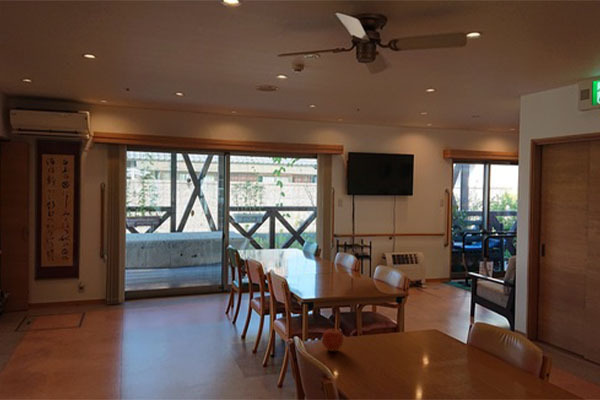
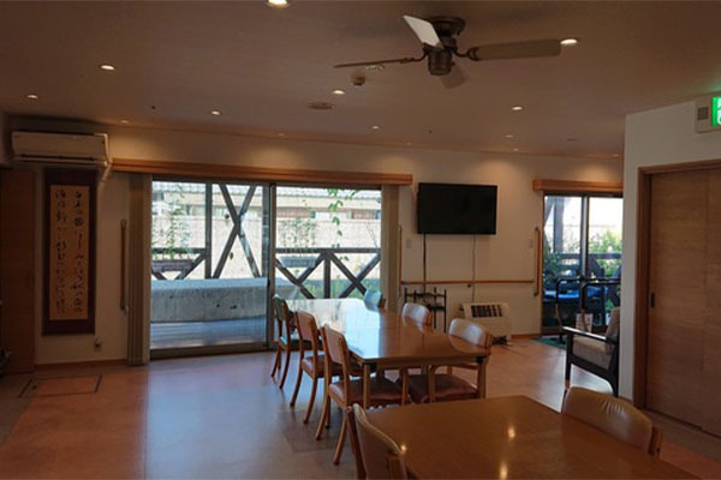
- fruit [321,328,345,352]
